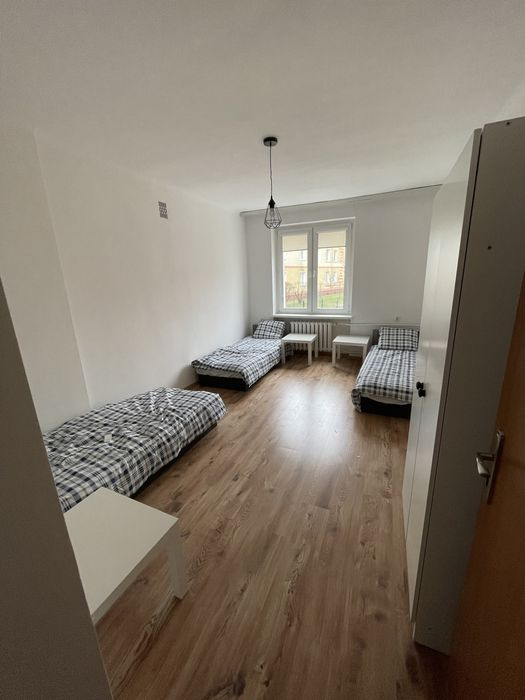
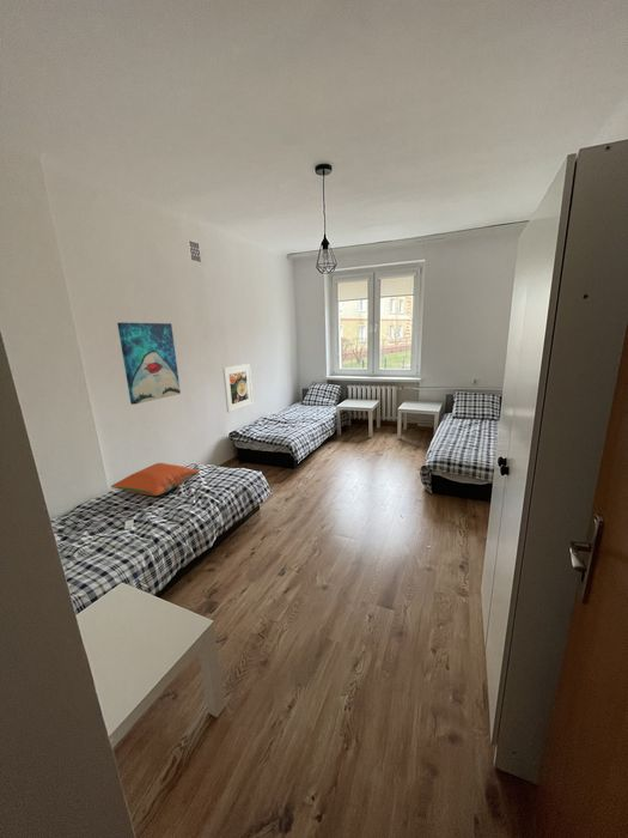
+ wall art [116,322,182,406]
+ pillow [110,462,201,497]
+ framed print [221,363,254,414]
